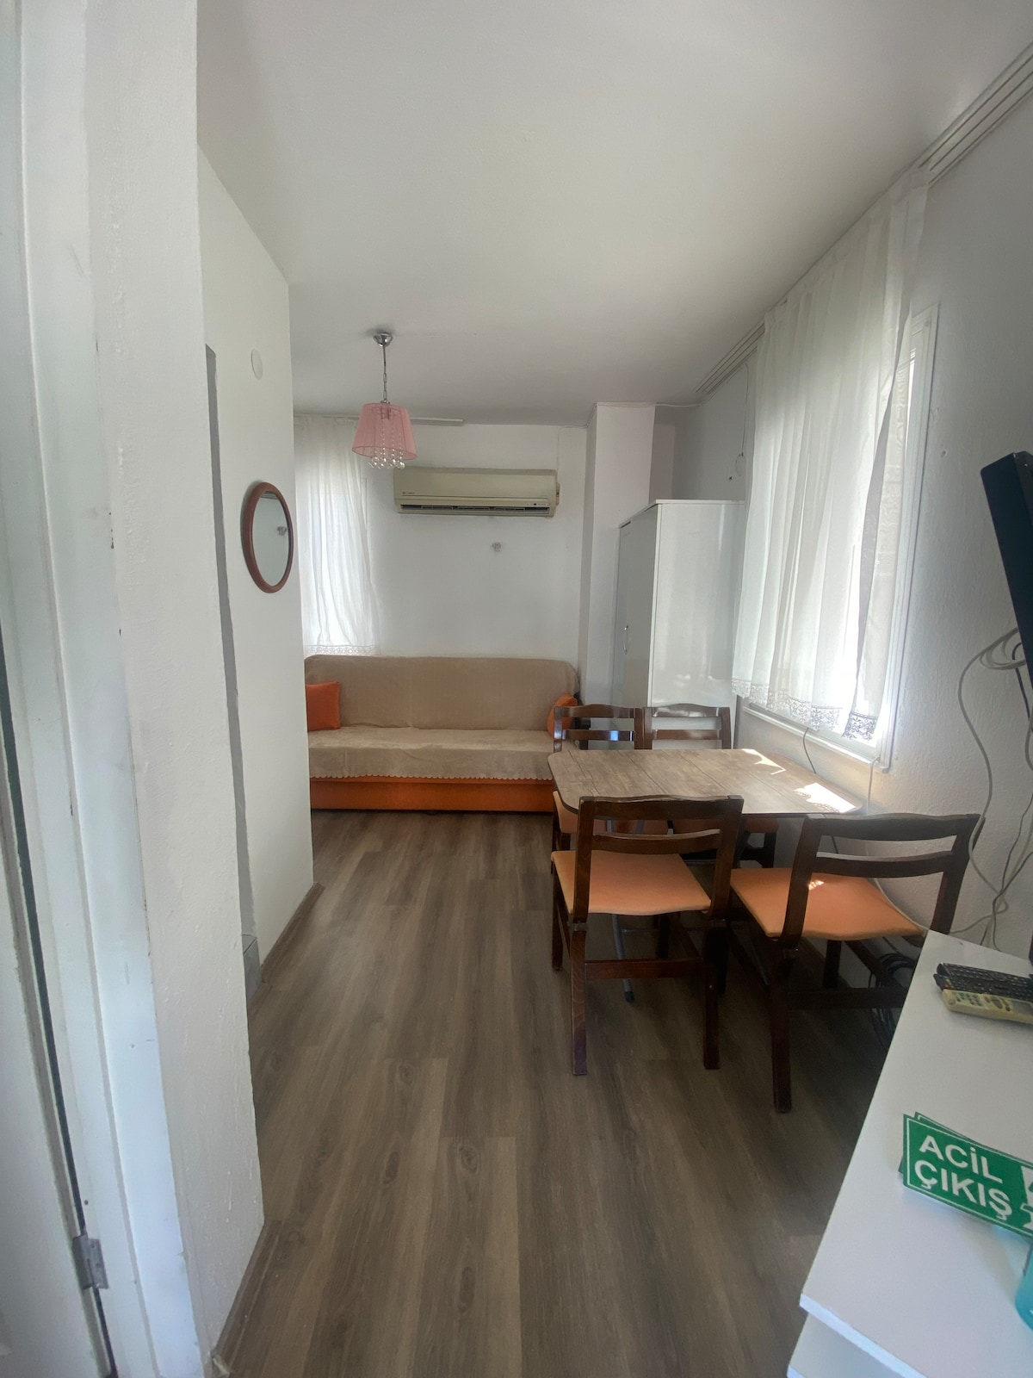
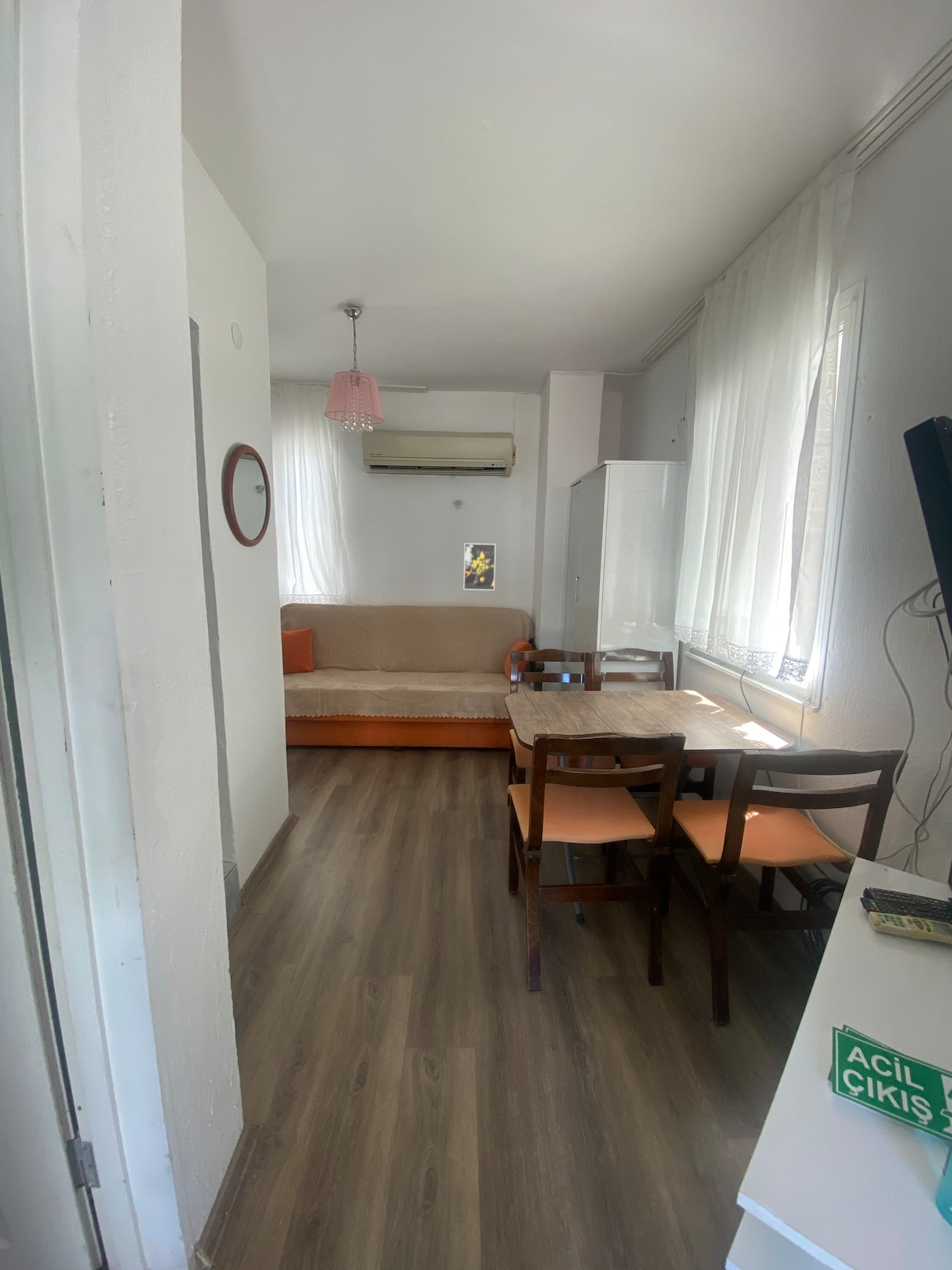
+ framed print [463,542,497,591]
